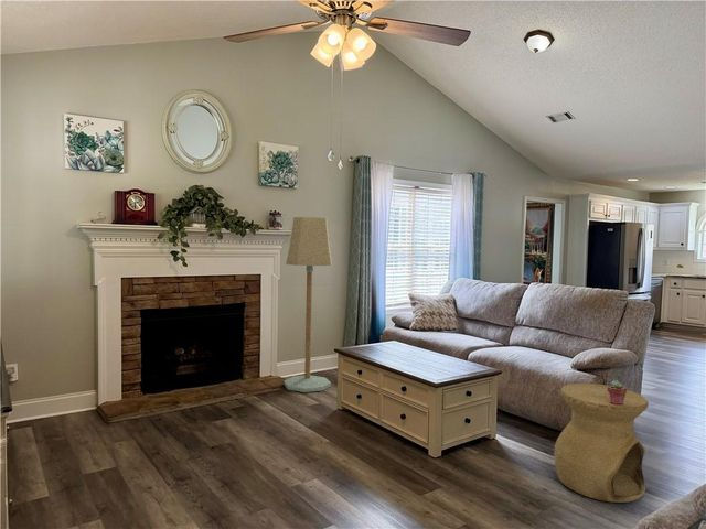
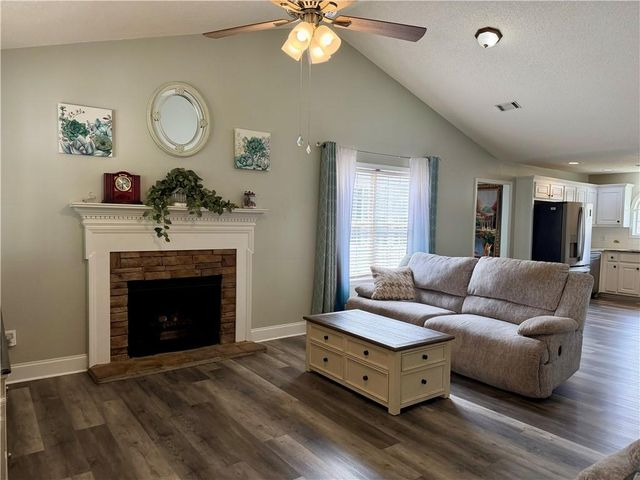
- floor lamp [284,216,333,393]
- side table [553,382,650,504]
- potted succulent [607,379,628,404]
